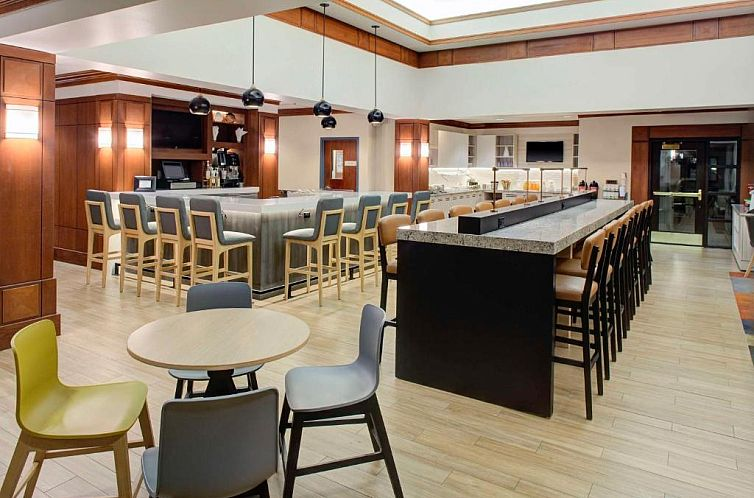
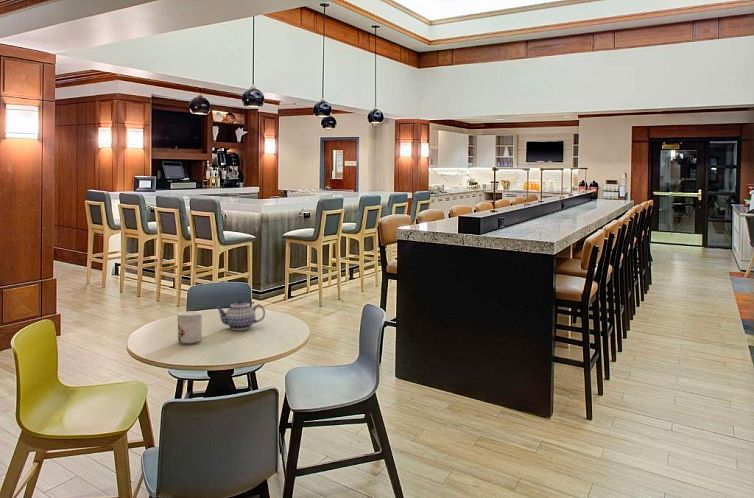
+ mug [177,310,203,344]
+ teapot [215,298,266,331]
